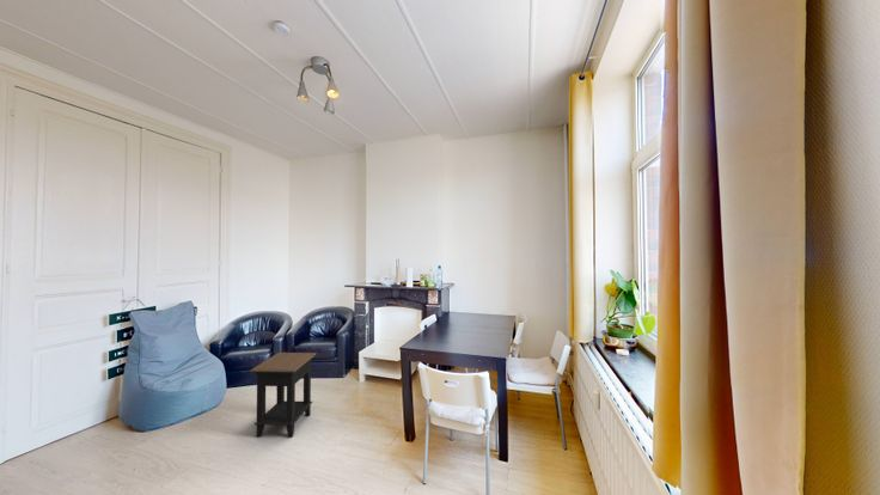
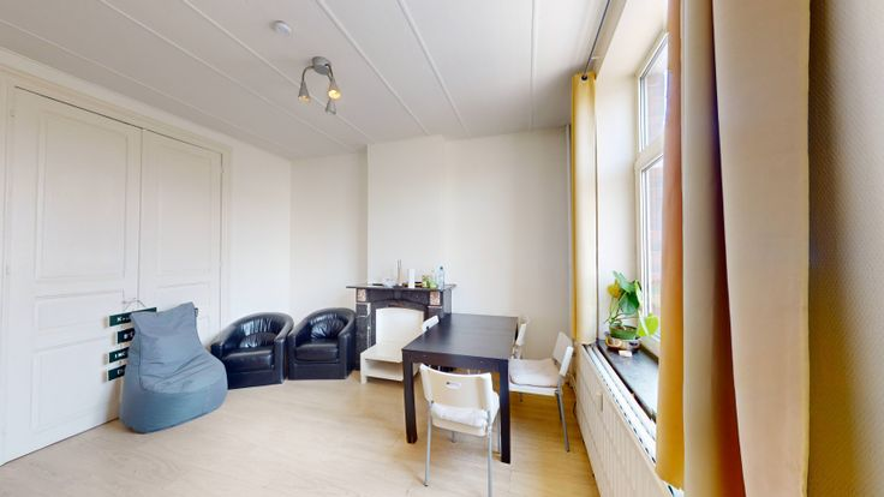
- side table [249,352,317,439]
